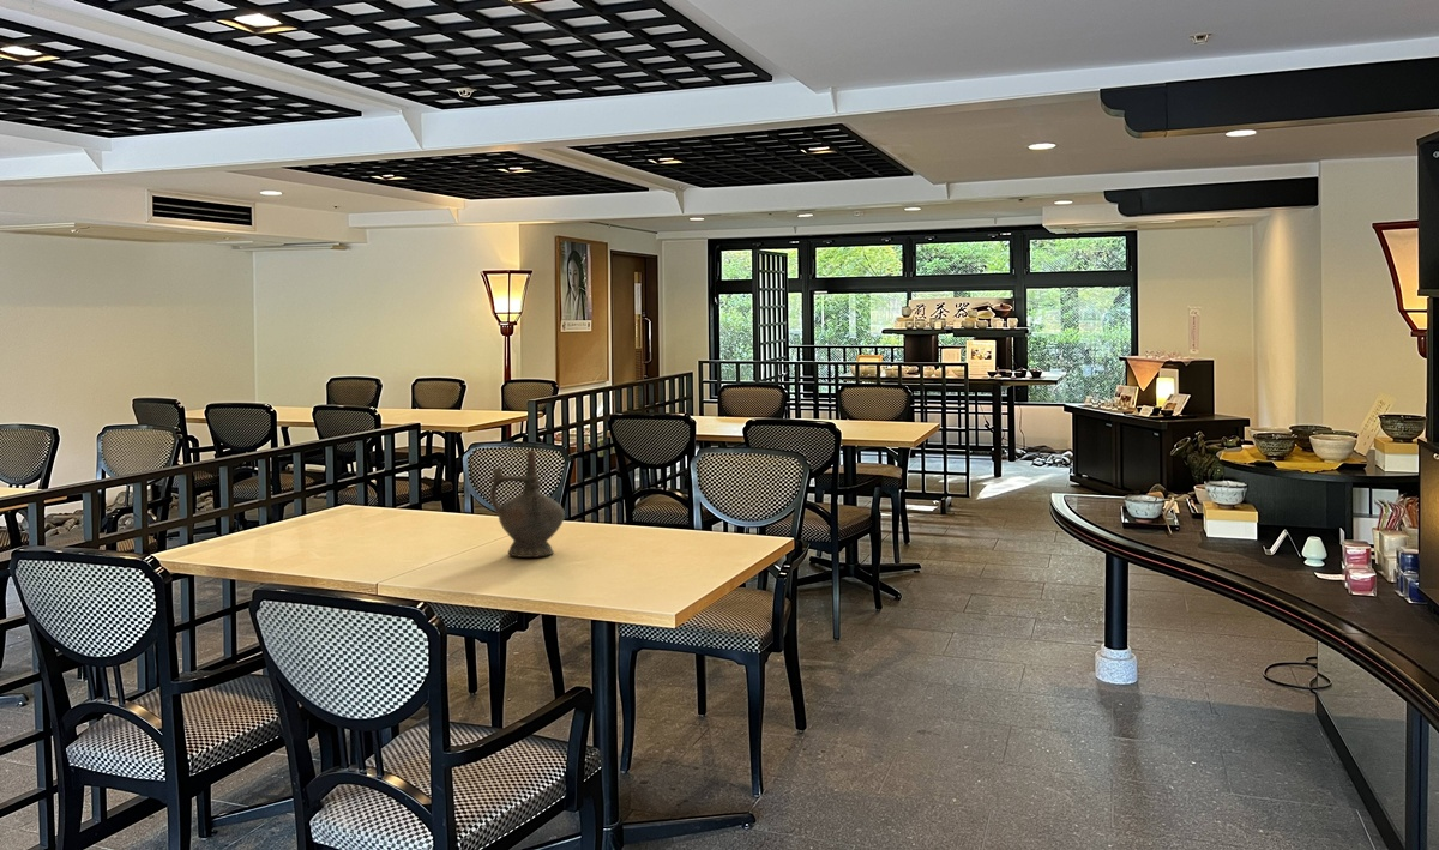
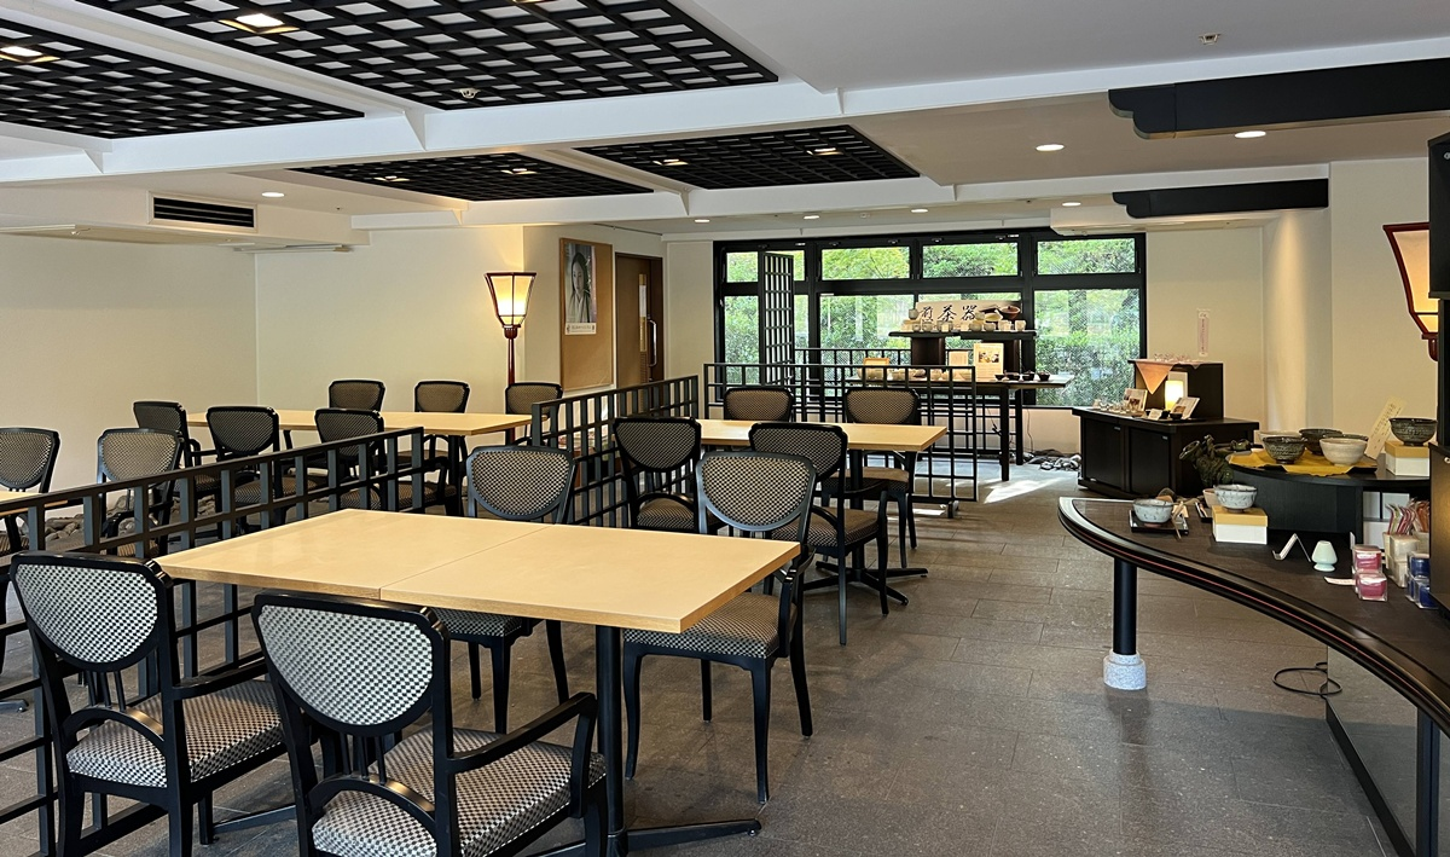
- ceremonial vessel [488,450,566,559]
